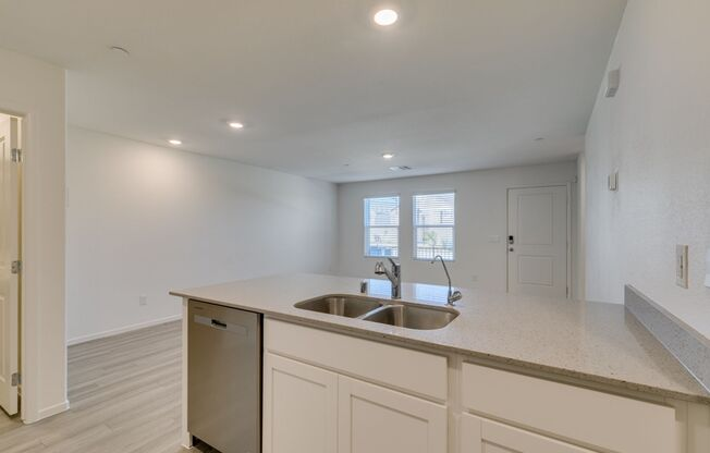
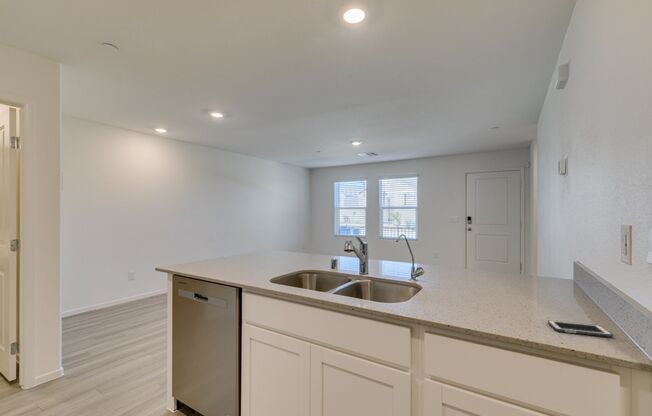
+ cell phone [547,319,614,338]
